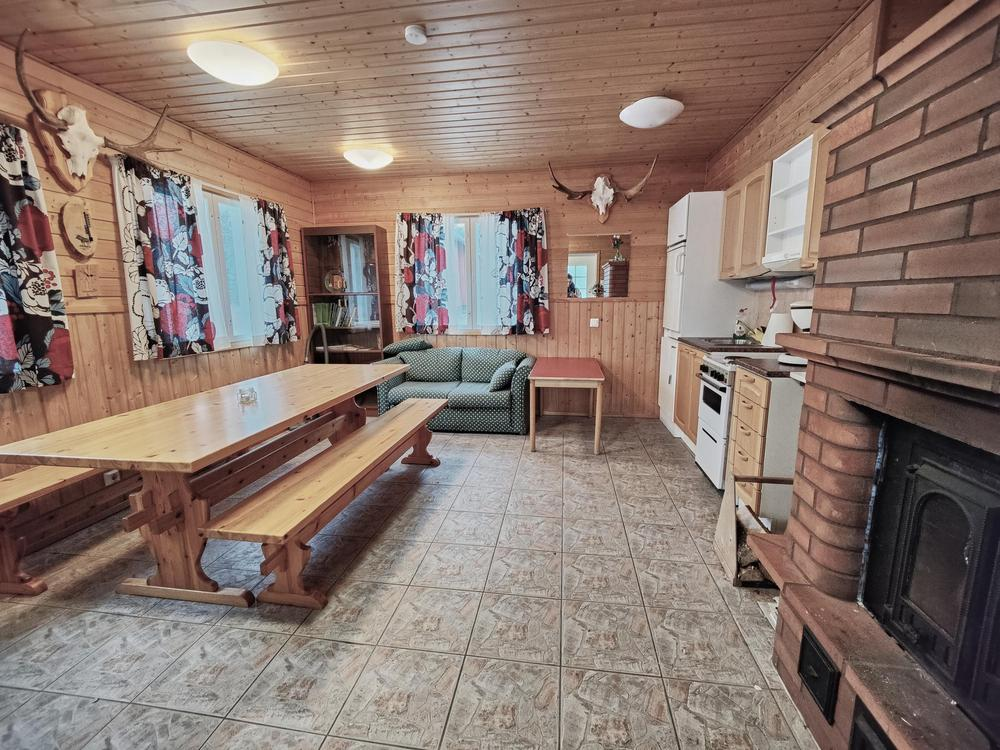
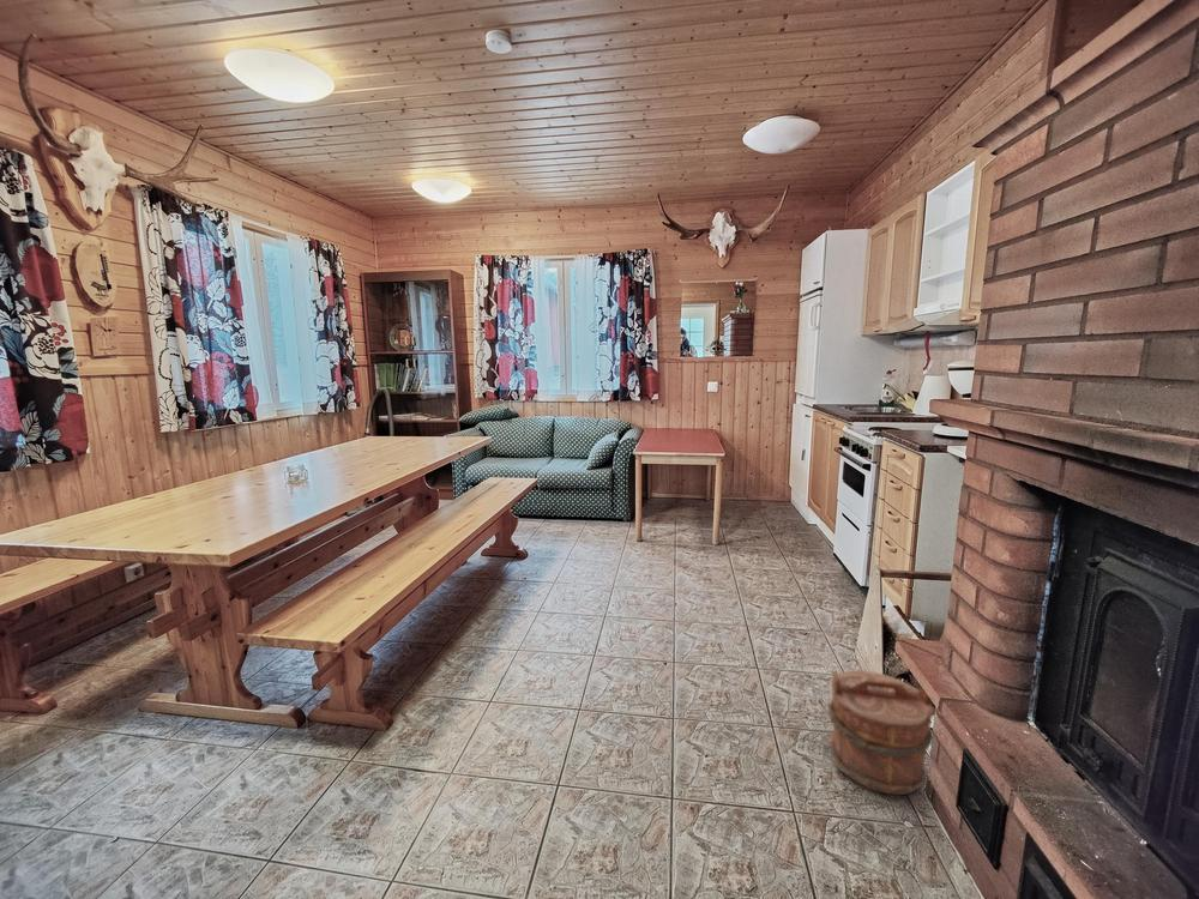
+ bucket [826,669,935,796]
